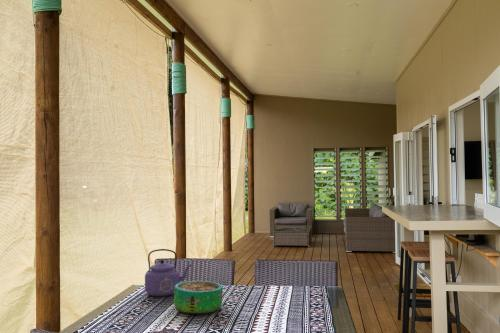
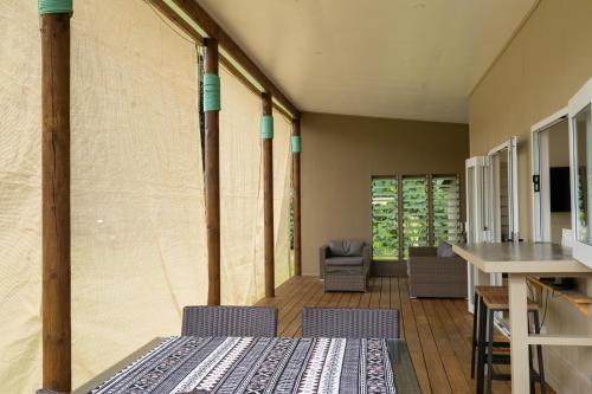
- decorative bowl [173,280,224,315]
- kettle [144,248,193,297]
